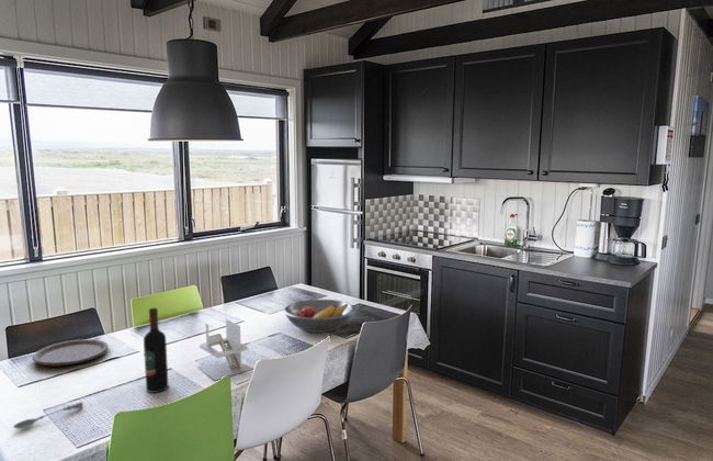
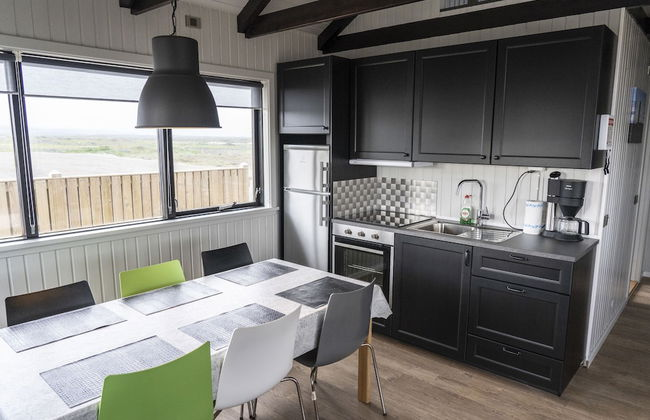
- wine bottle [143,306,169,394]
- soupspoon [12,401,84,430]
- napkin holder [195,317,253,382]
- fruit bowl [283,299,356,334]
- plate [32,338,110,368]
